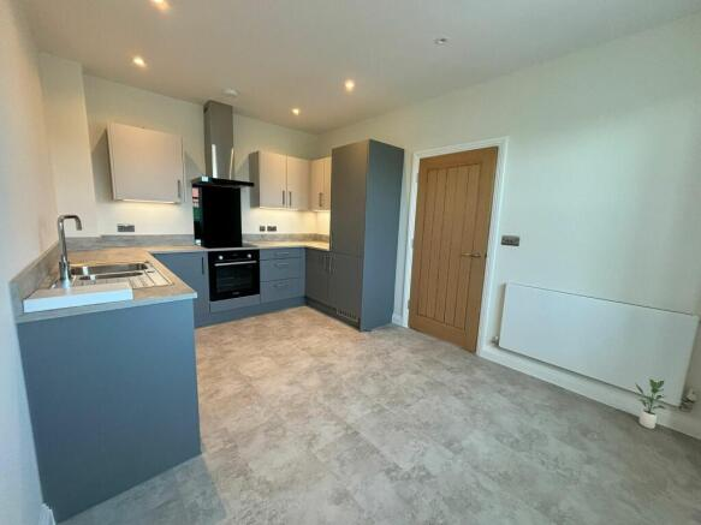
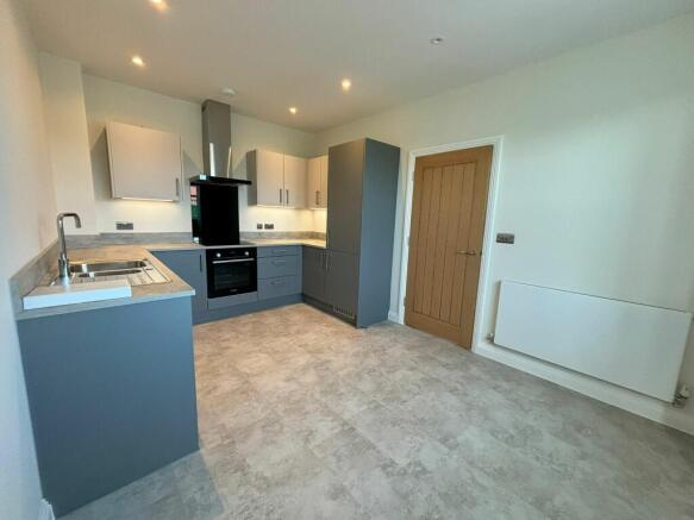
- potted plant [634,378,667,430]
